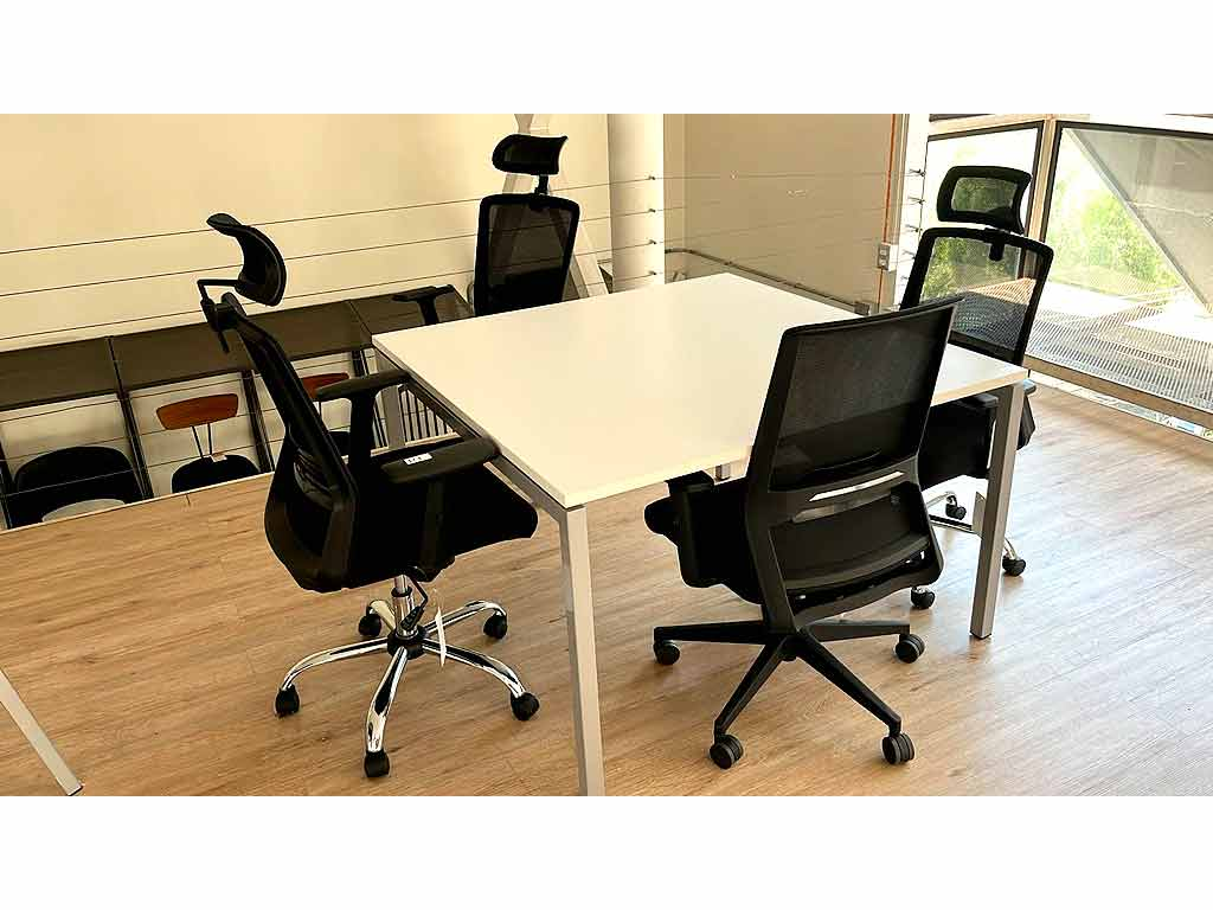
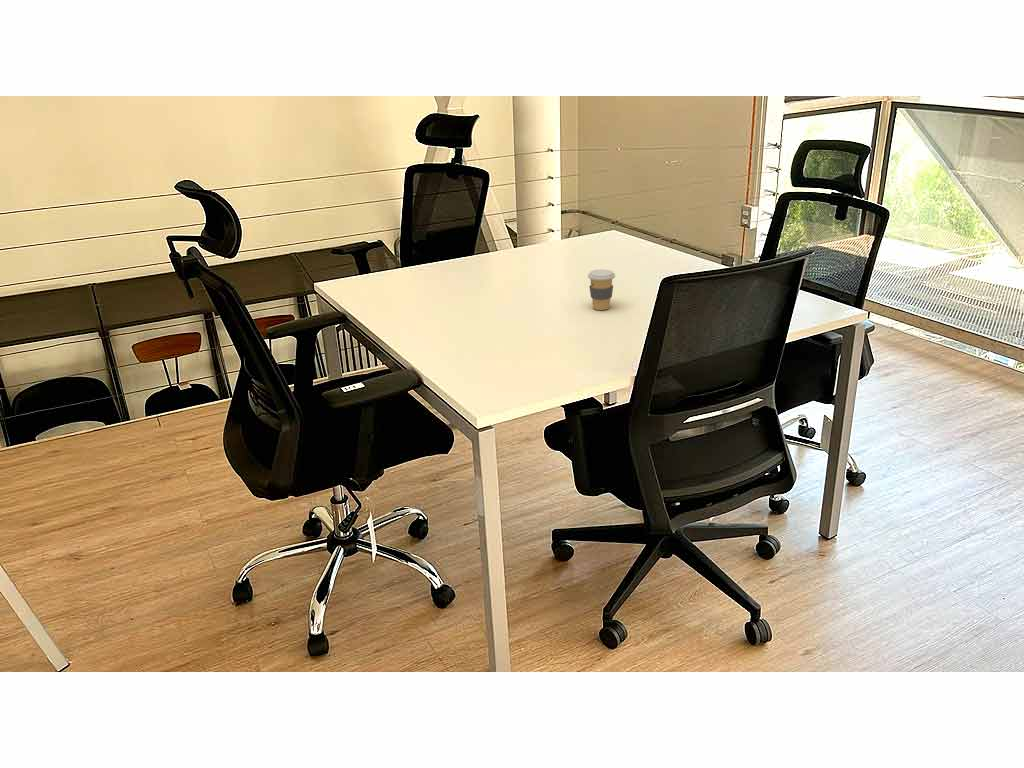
+ coffee cup [587,268,616,311]
